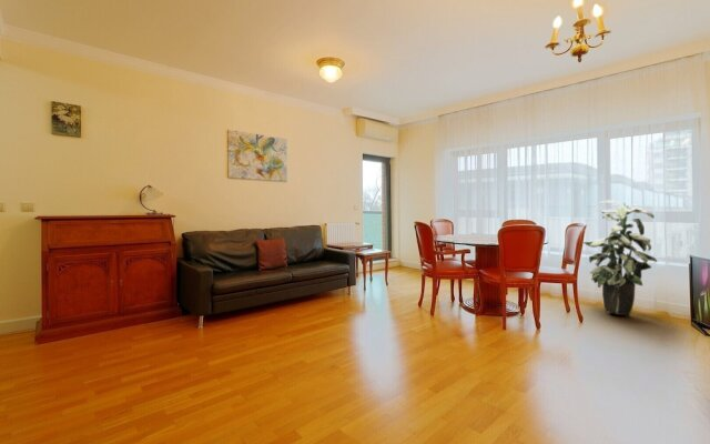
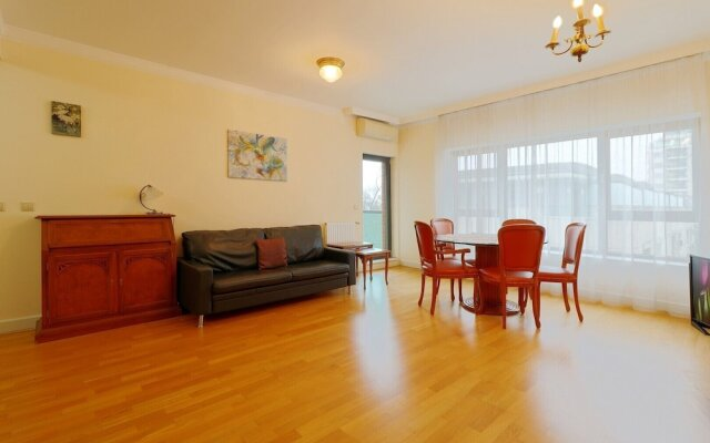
- indoor plant [582,199,659,316]
